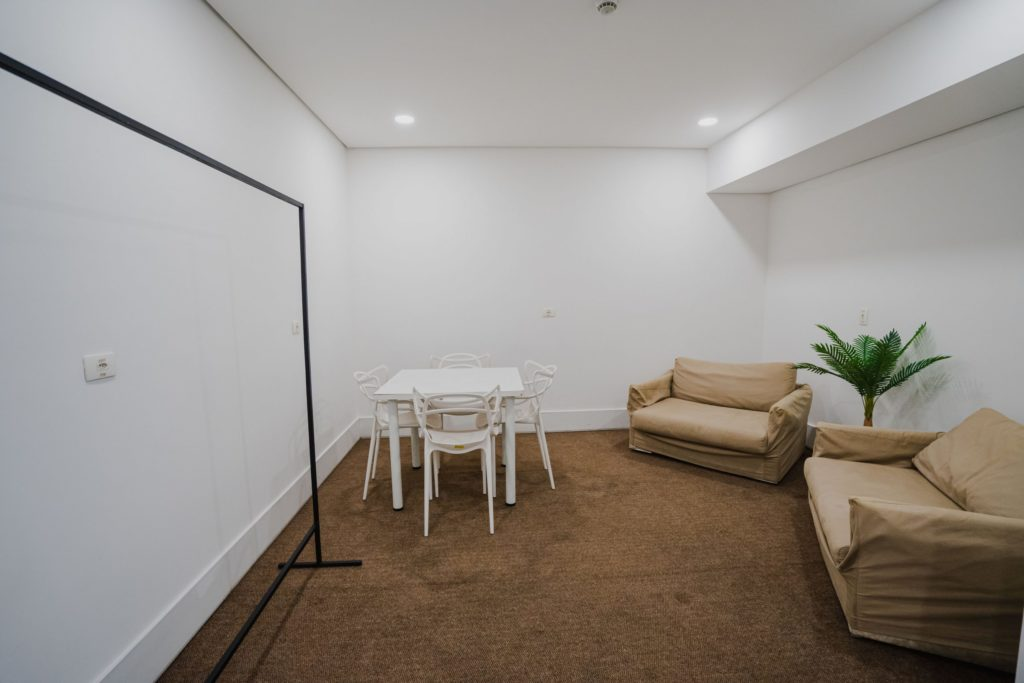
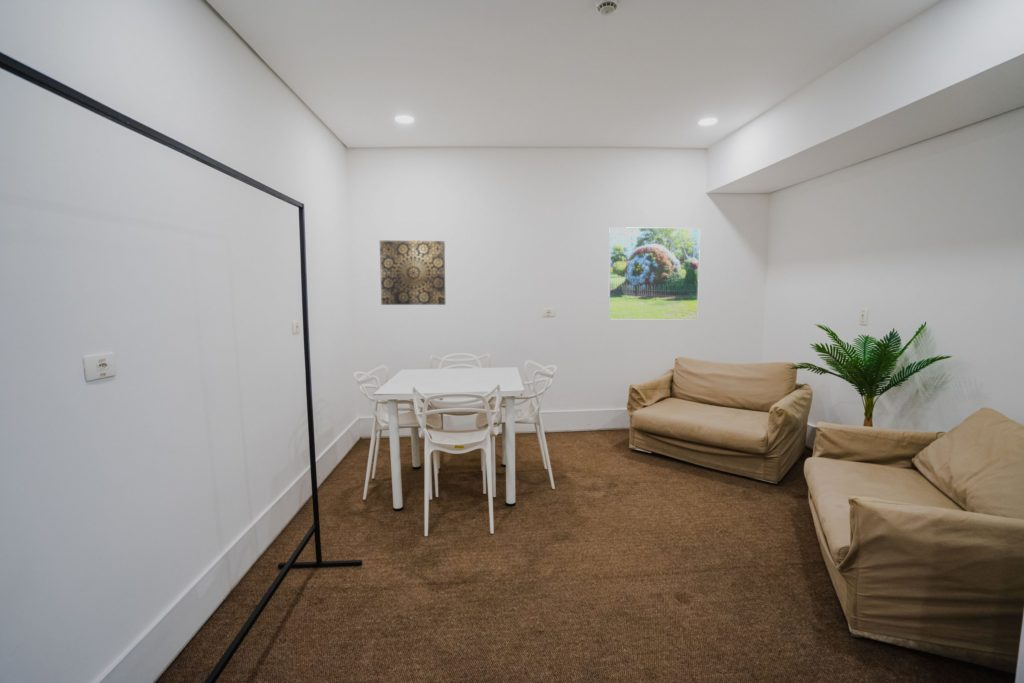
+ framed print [607,226,701,321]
+ wall art [379,240,446,306]
